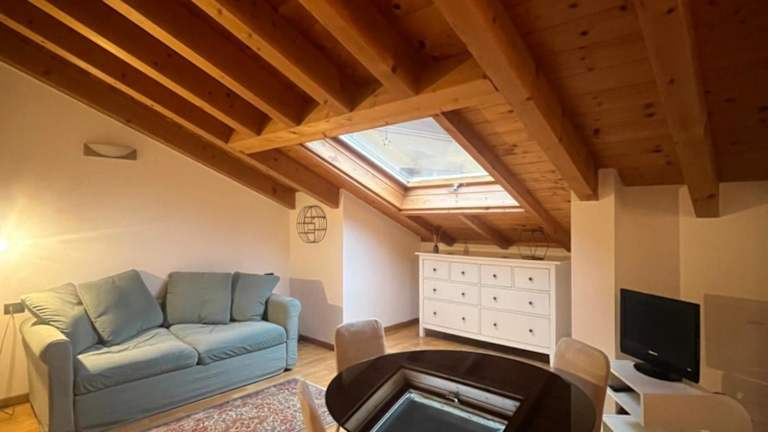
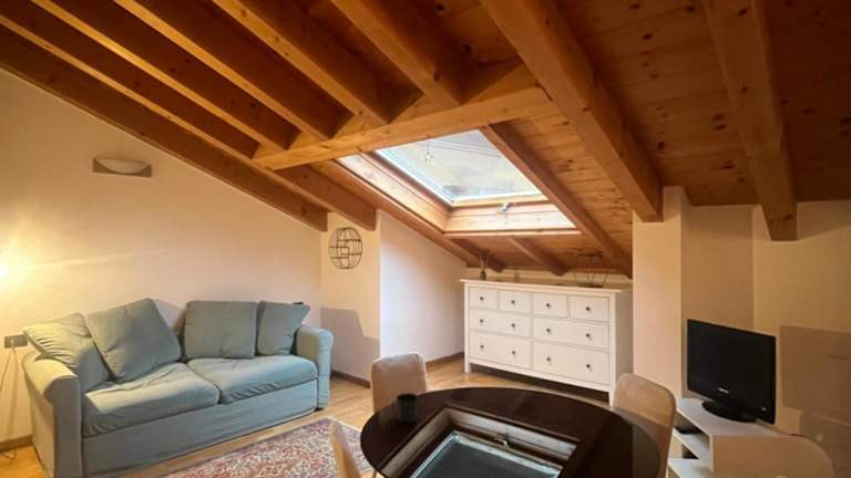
+ cup [391,392,420,424]
